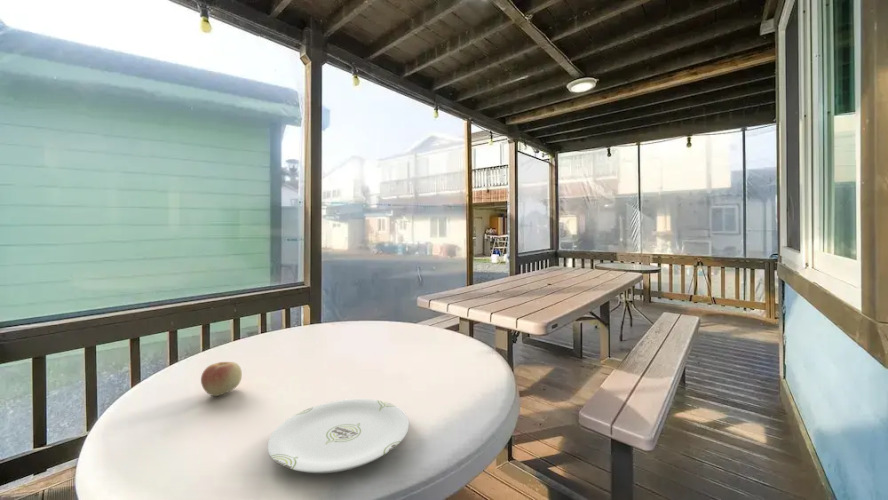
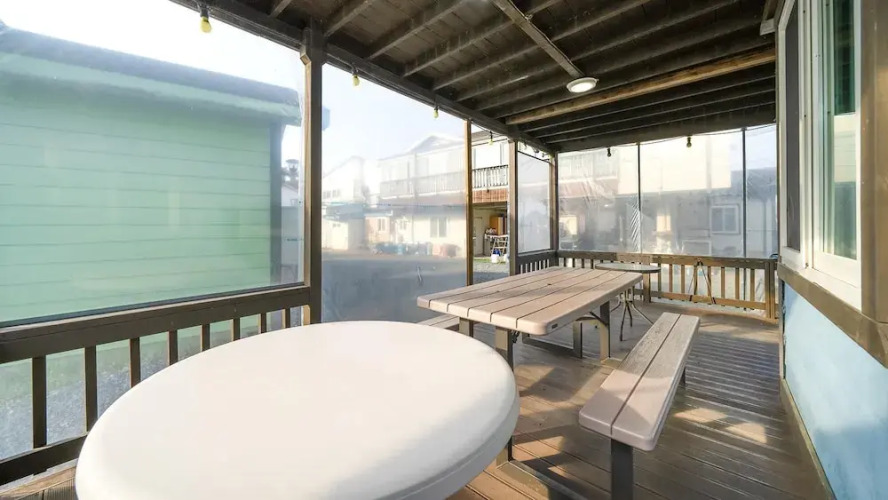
- plate [267,398,410,474]
- apple [200,361,243,397]
